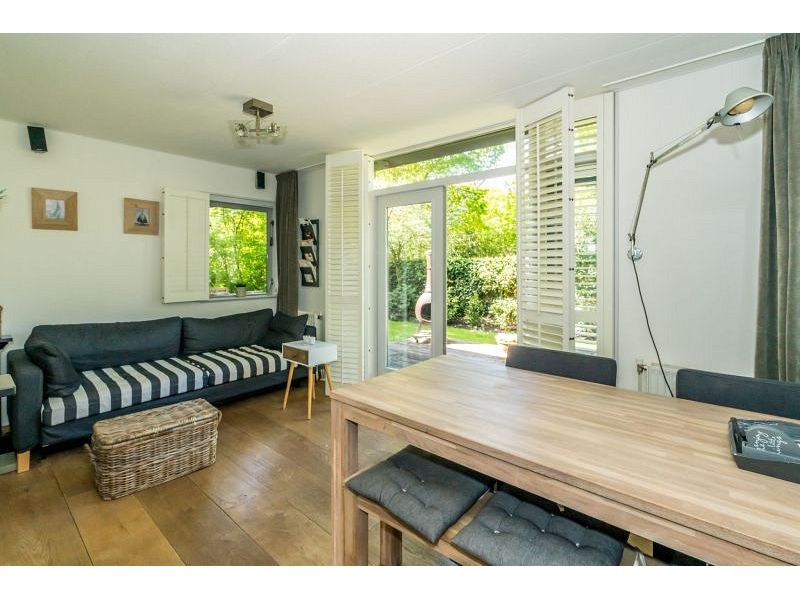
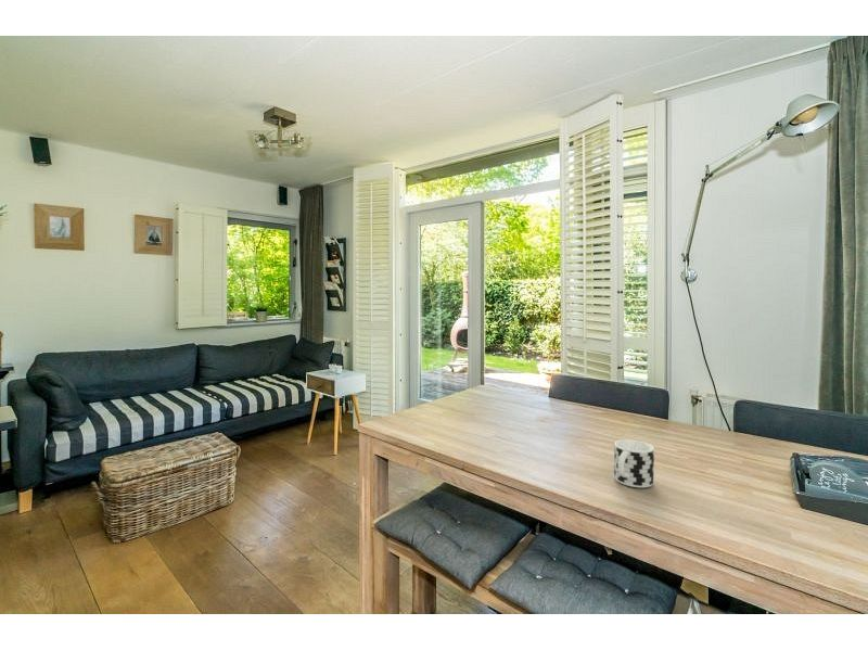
+ cup [613,438,655,488]
